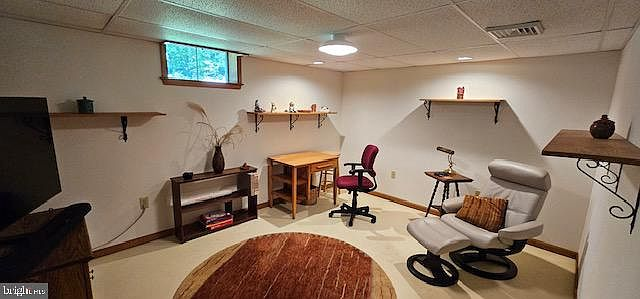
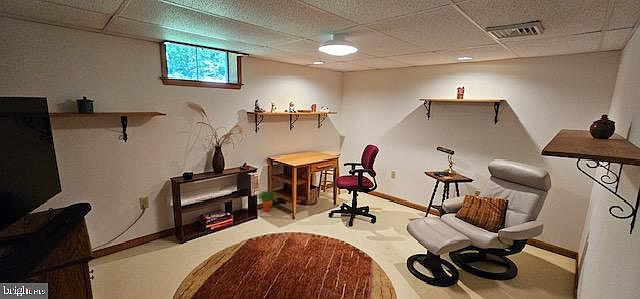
+ potted plant [256,190,280,213]
